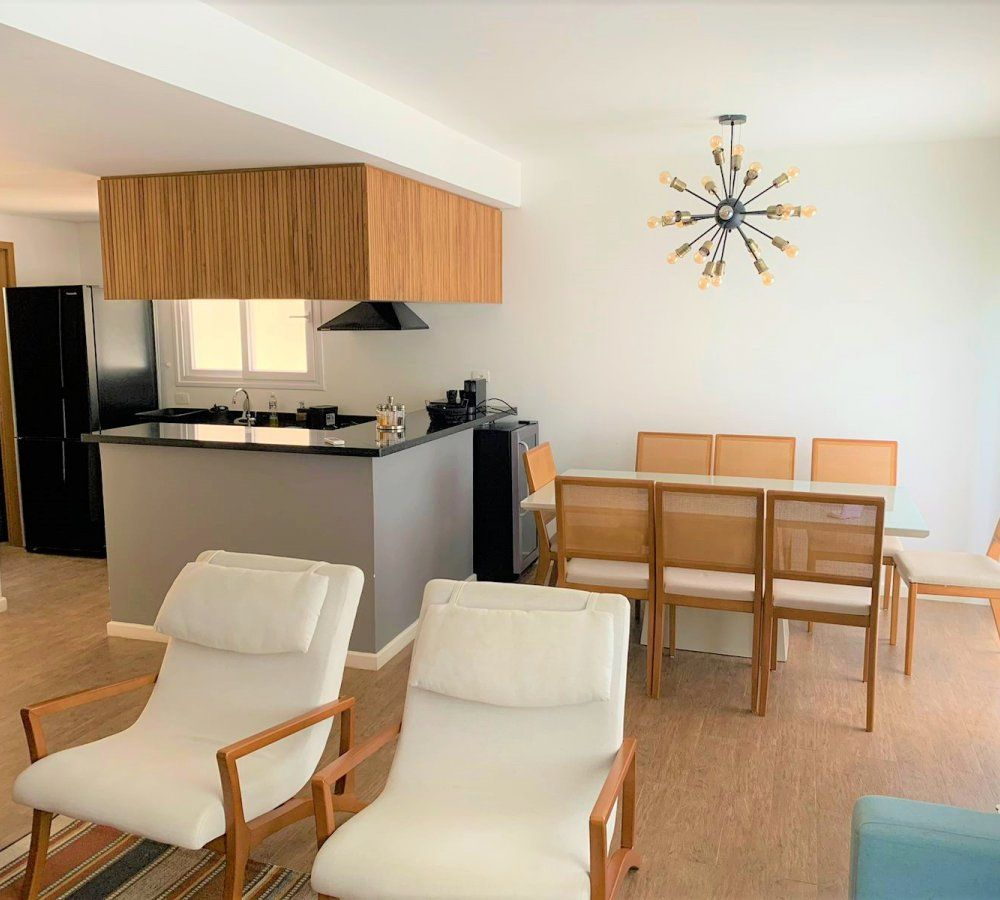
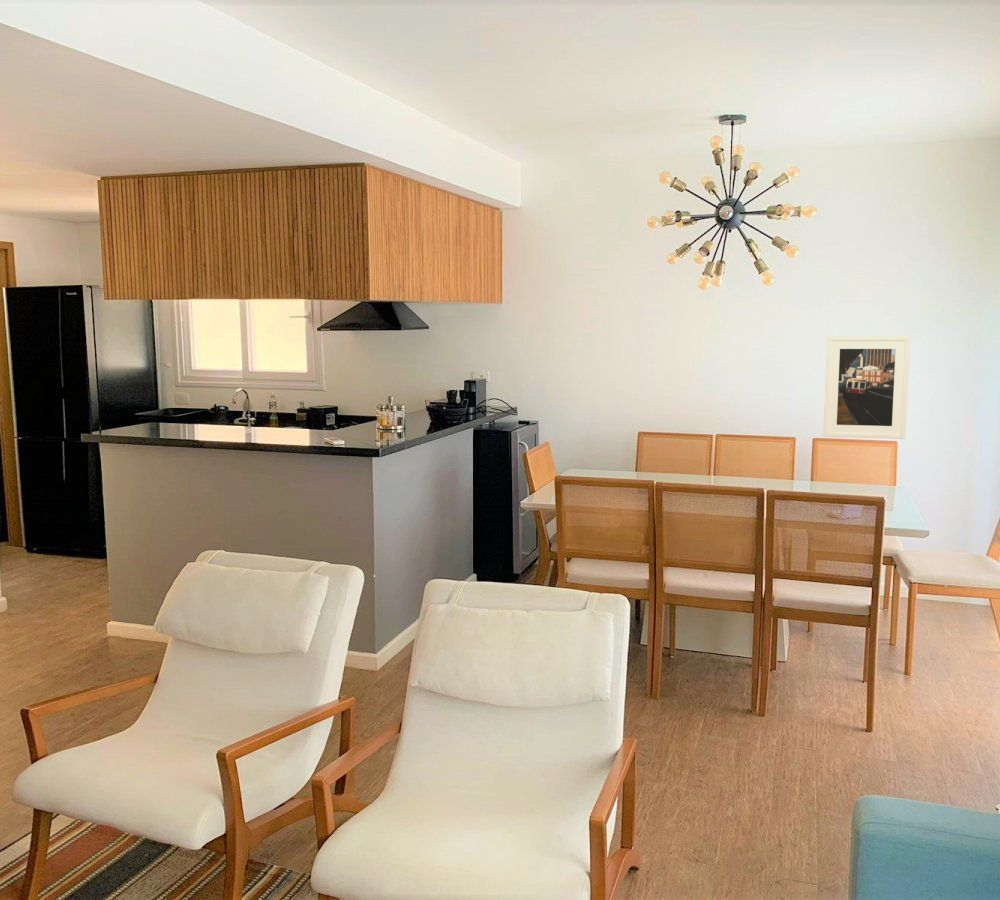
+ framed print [822,335,911,440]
